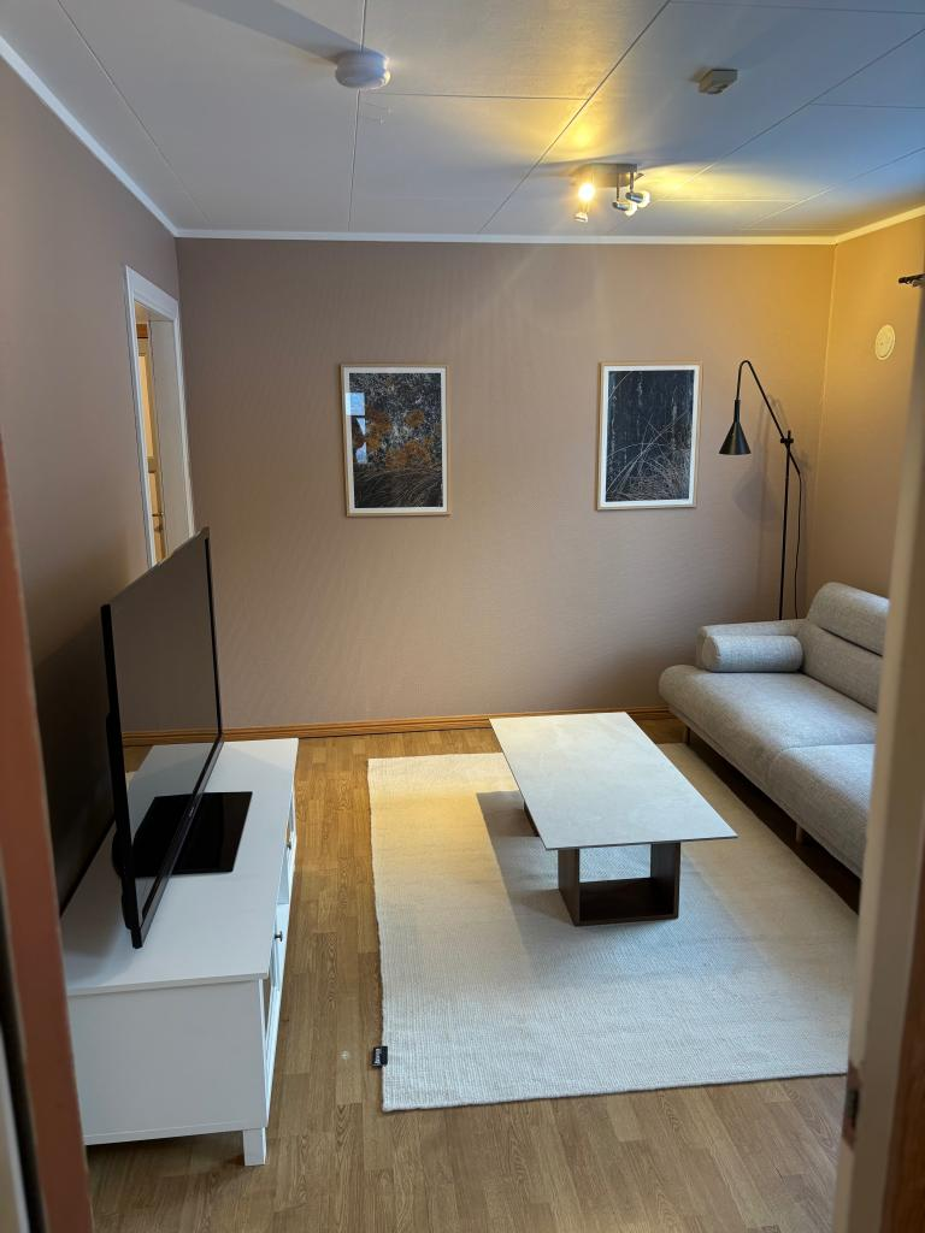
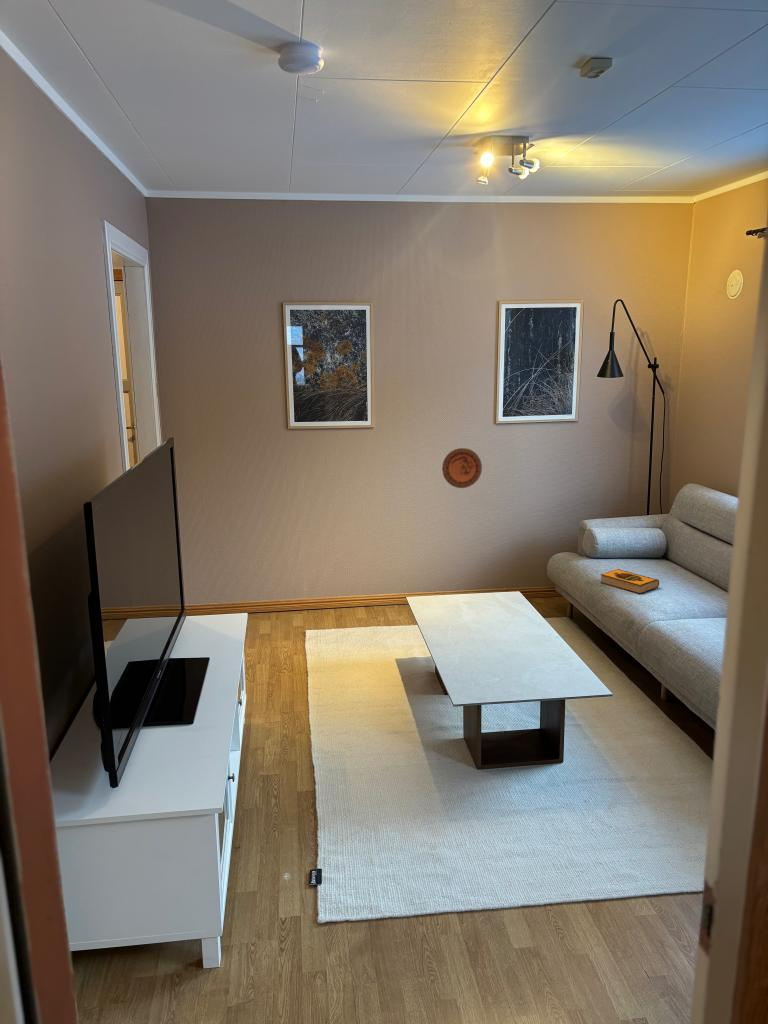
+ decorative plate [441,447,483,489]
+ hardback book [599,568,660,595]
